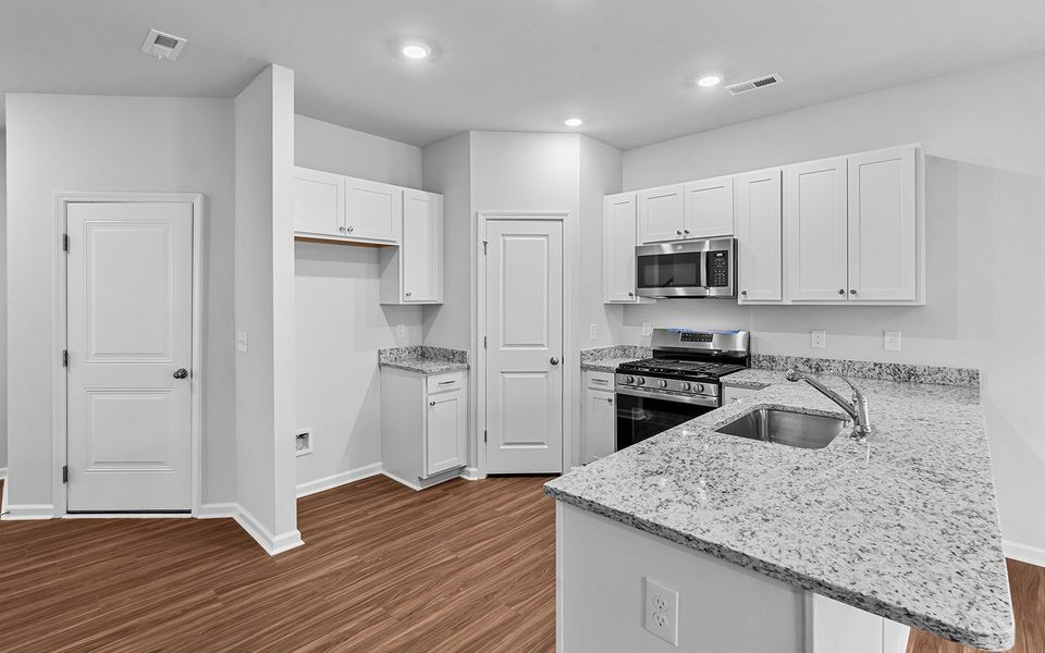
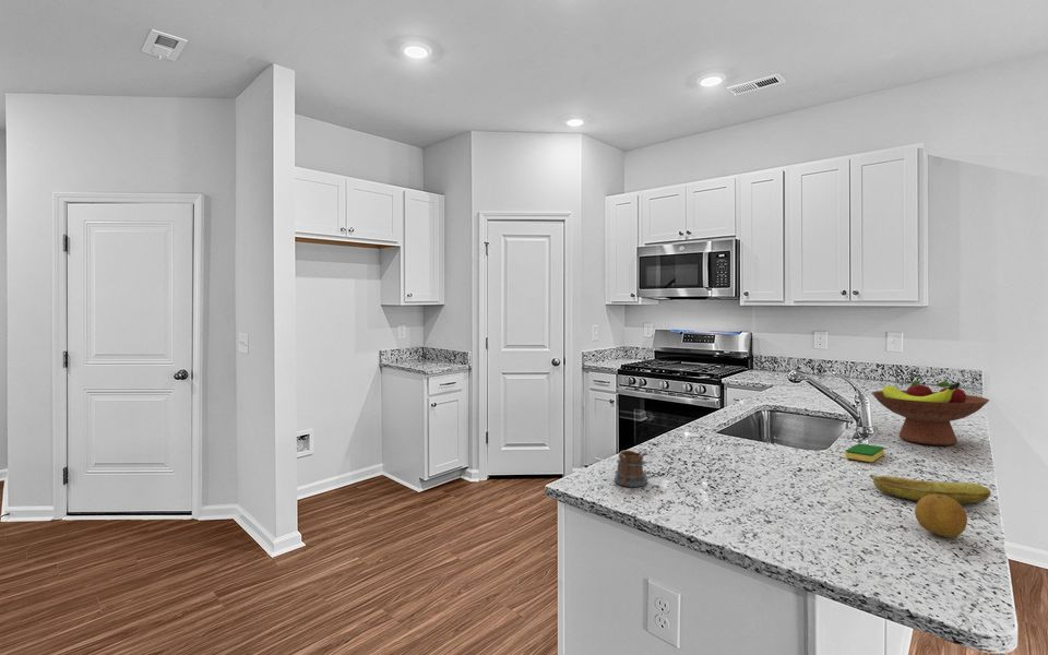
+ fruit bowl [871,380,990,446]
+ fruit [914,495,968,538]
+ banana [869,474,992,505]
+ dish sponge [845,442,885,463]
+ mug [614,449,648,488]
